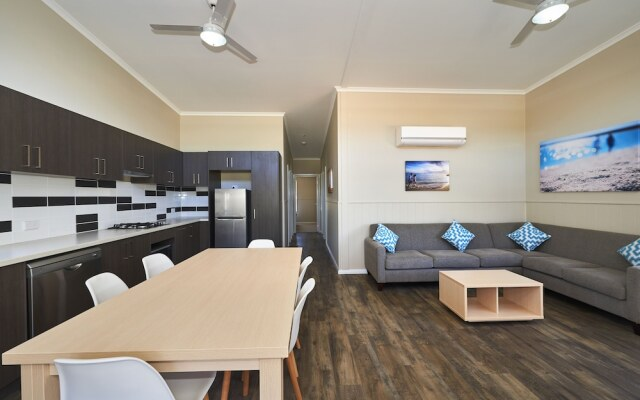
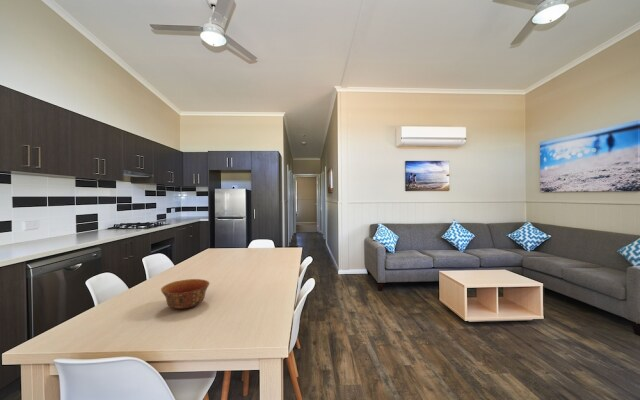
+ bowl [160,278,211,310]
